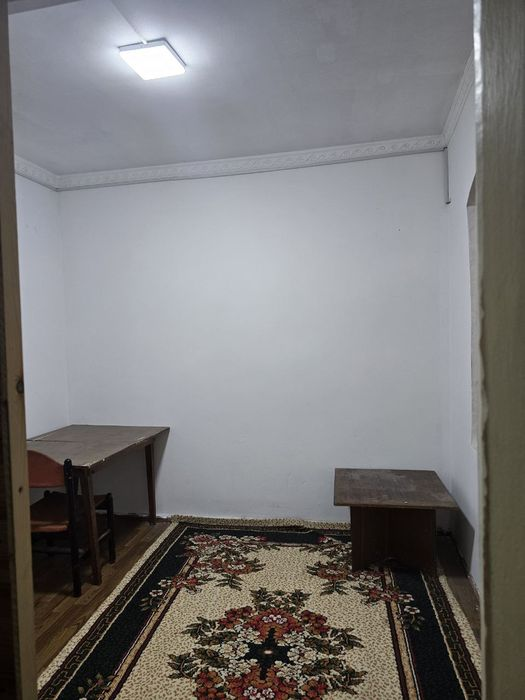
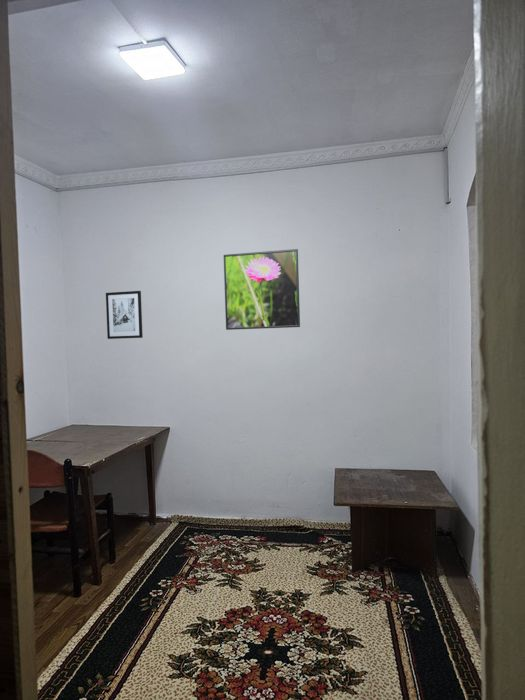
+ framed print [223,248,301,331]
+ wall art [105,290,144,340]
